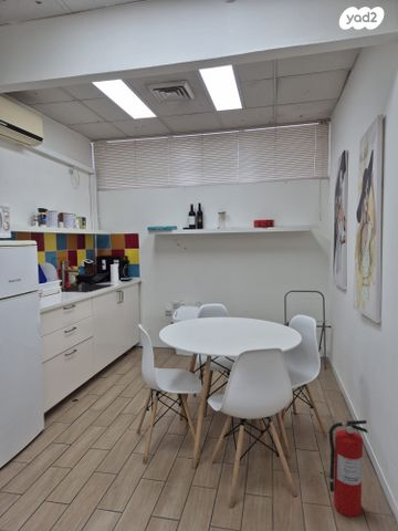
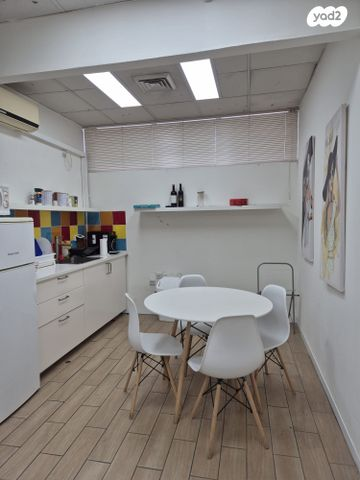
- fire extinguisher [328,419,369,518]
